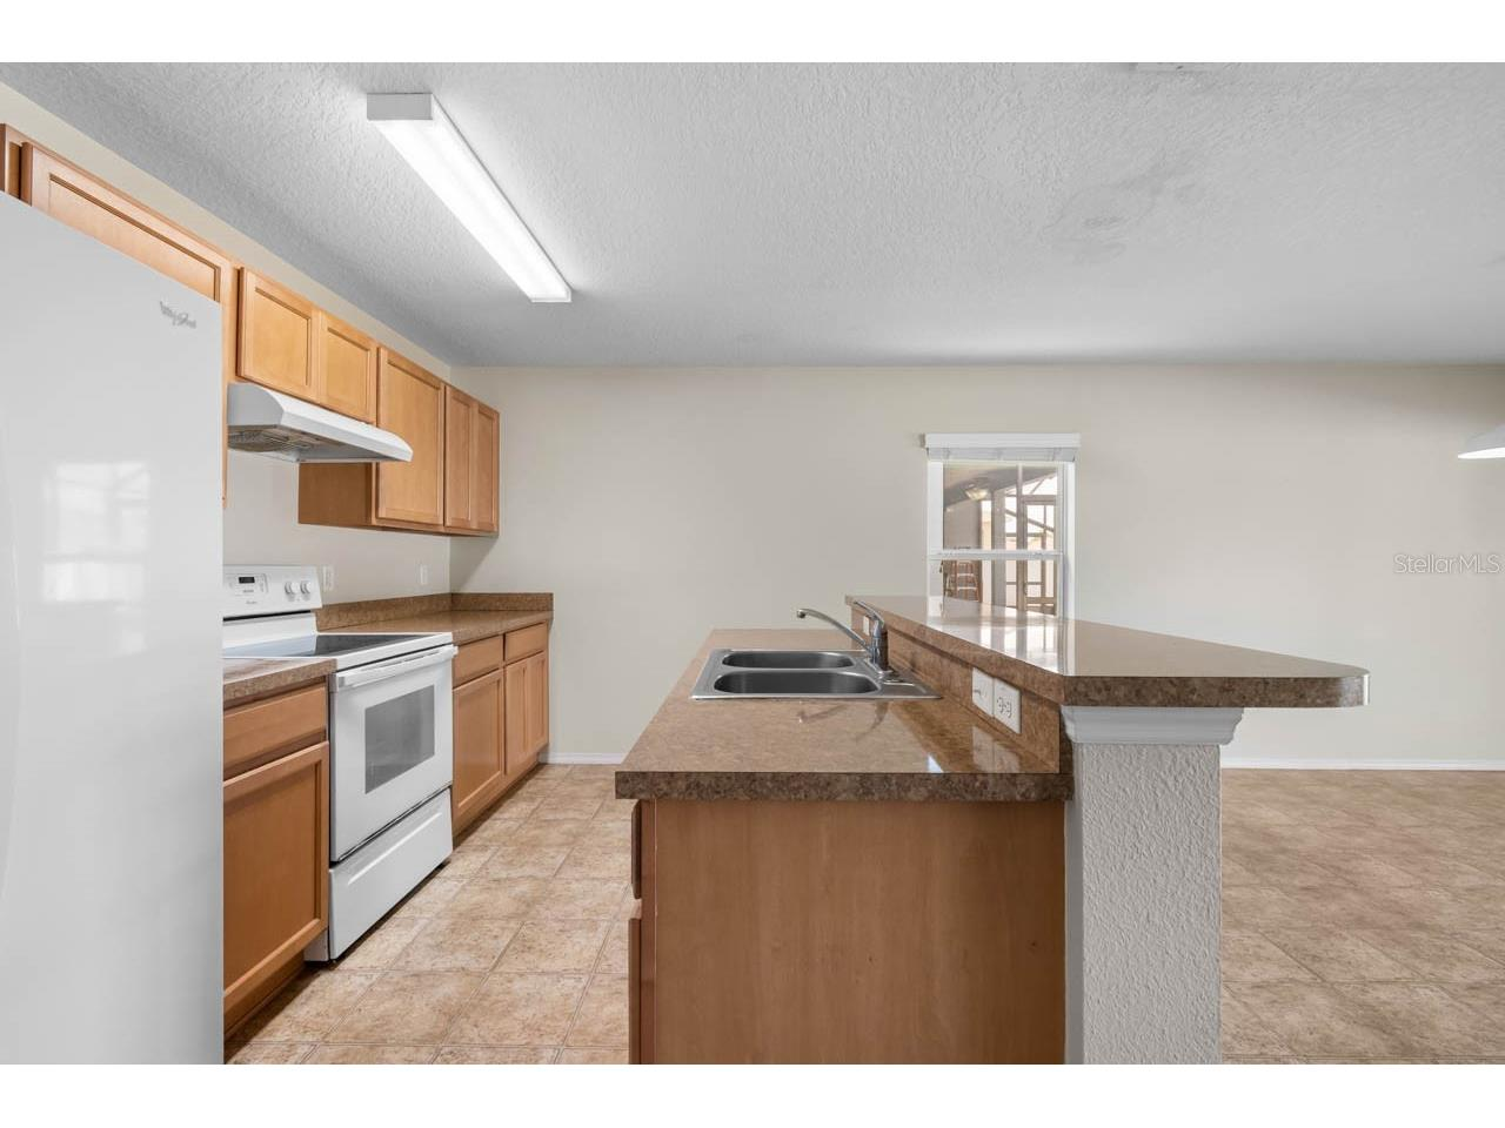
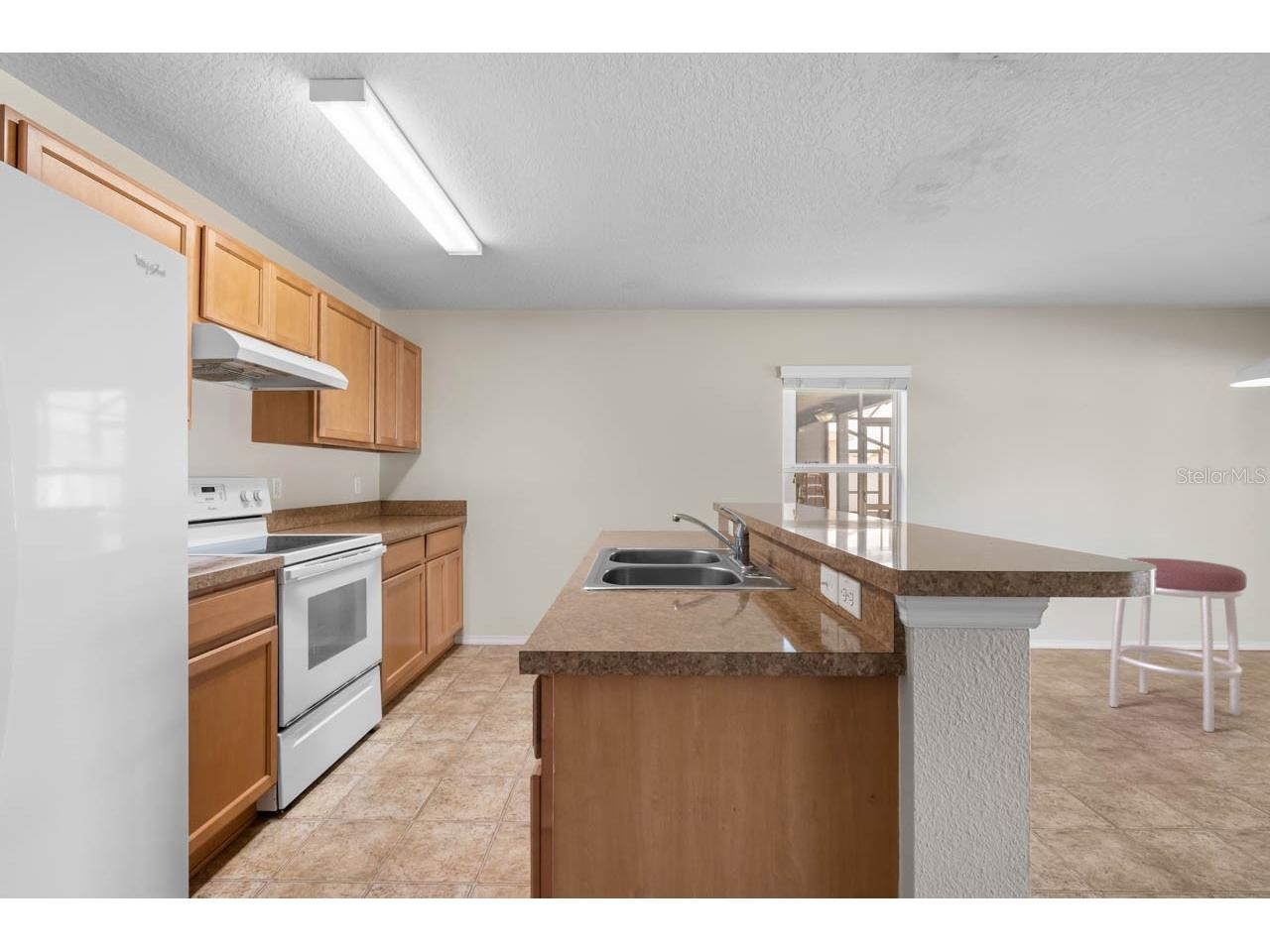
+ bar stool [1108,557,1247,733]
